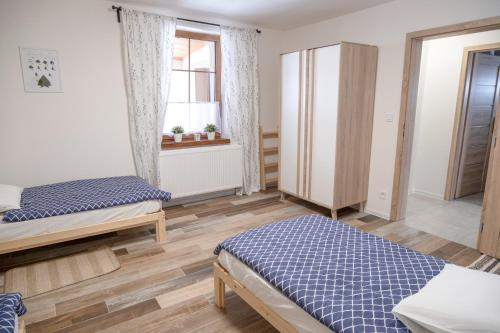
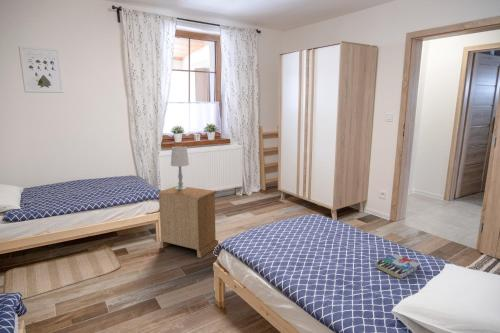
+ book [374,253,421,280]
+ nightstand [157,185,219,259]
+ table lamp [170,146,190,190]
